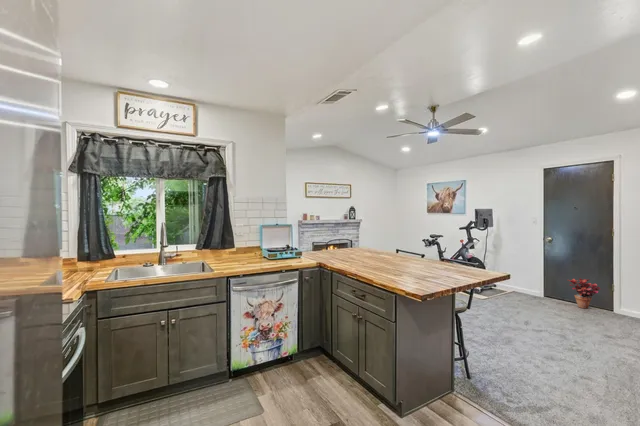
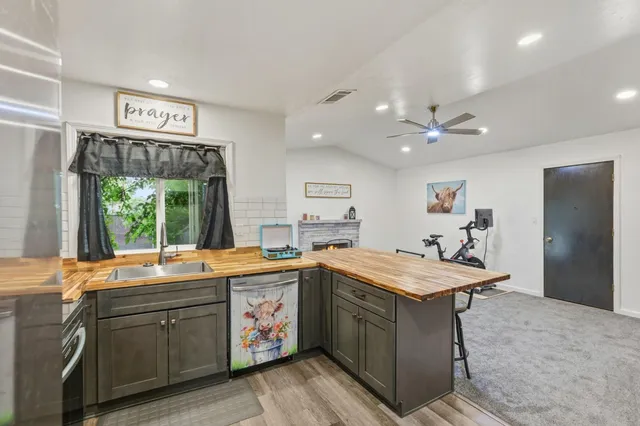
- potted plant [567,277,601,310]
